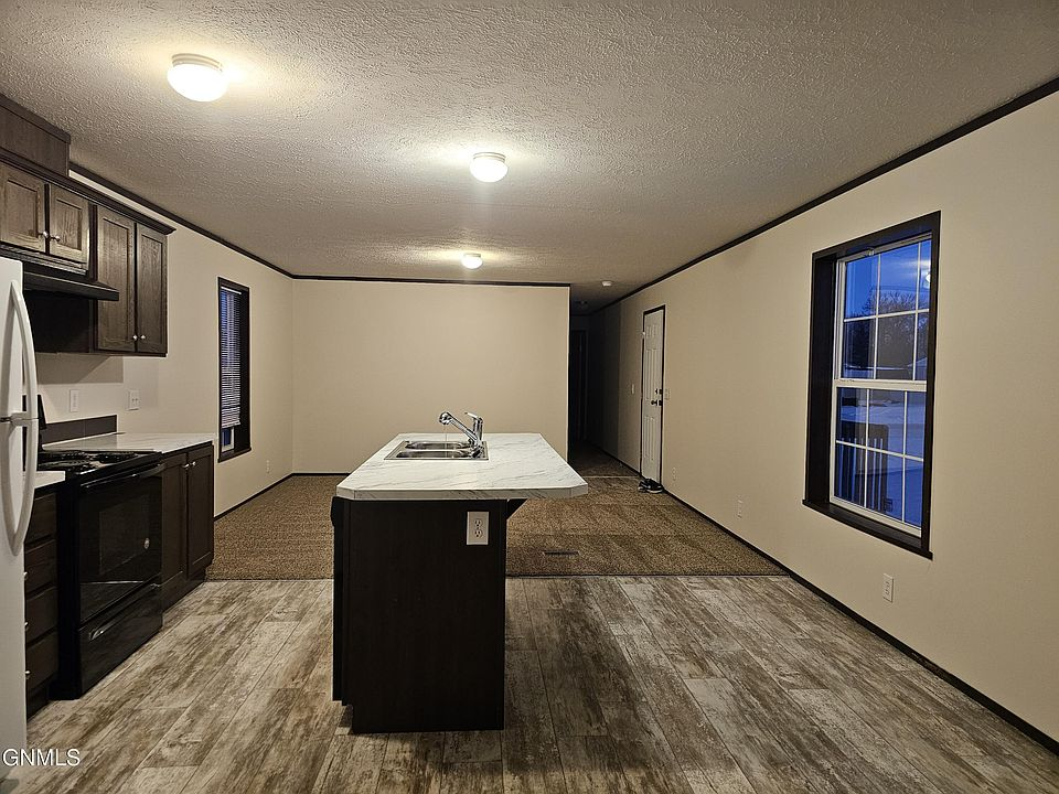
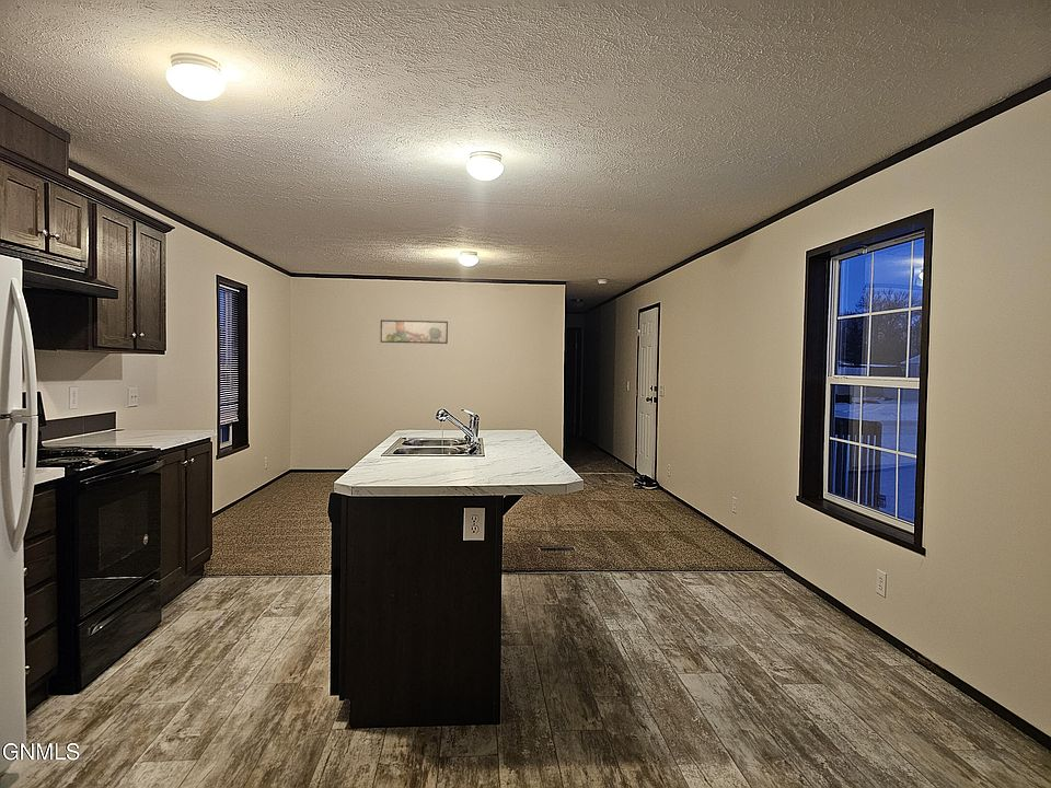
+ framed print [380,318,449,345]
